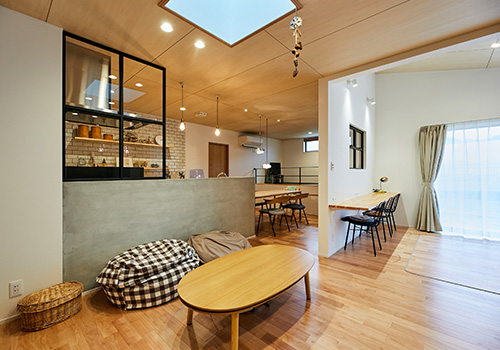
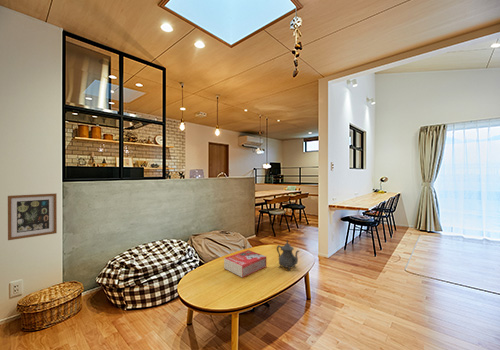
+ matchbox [223,249,267,278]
+ wall art [7,193,58,241]
+ teapot [276,239,300,272]
